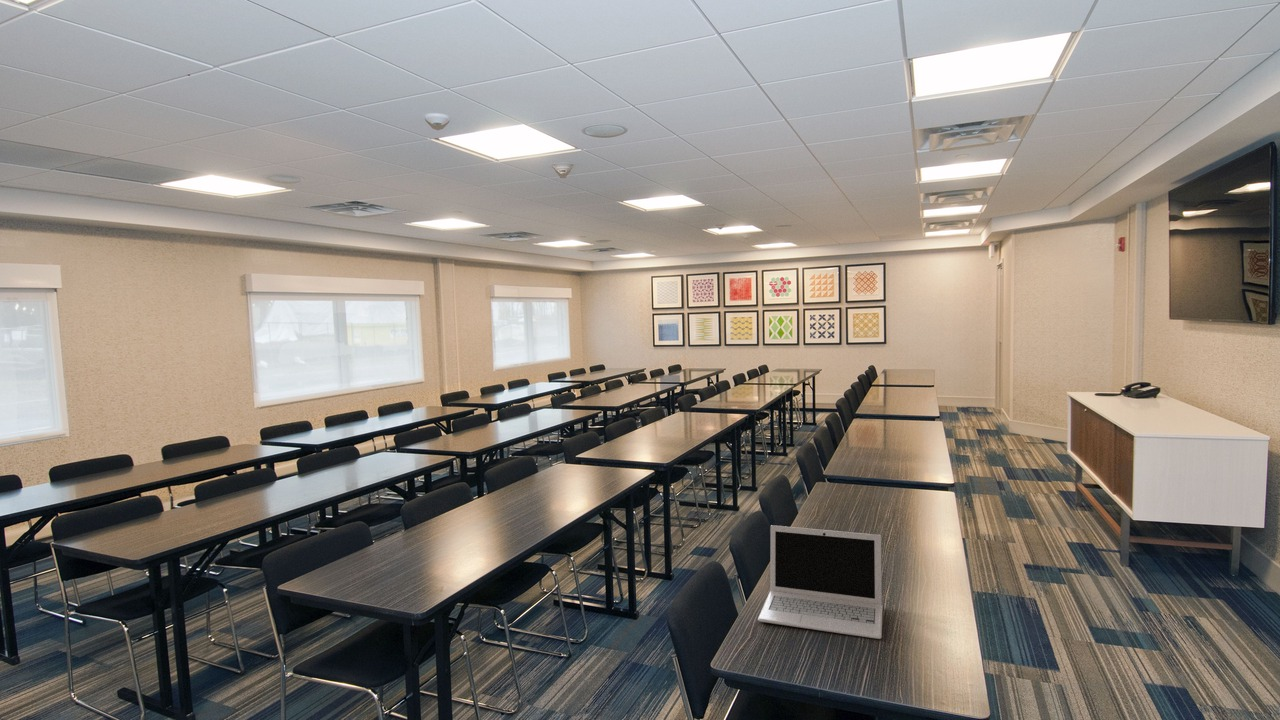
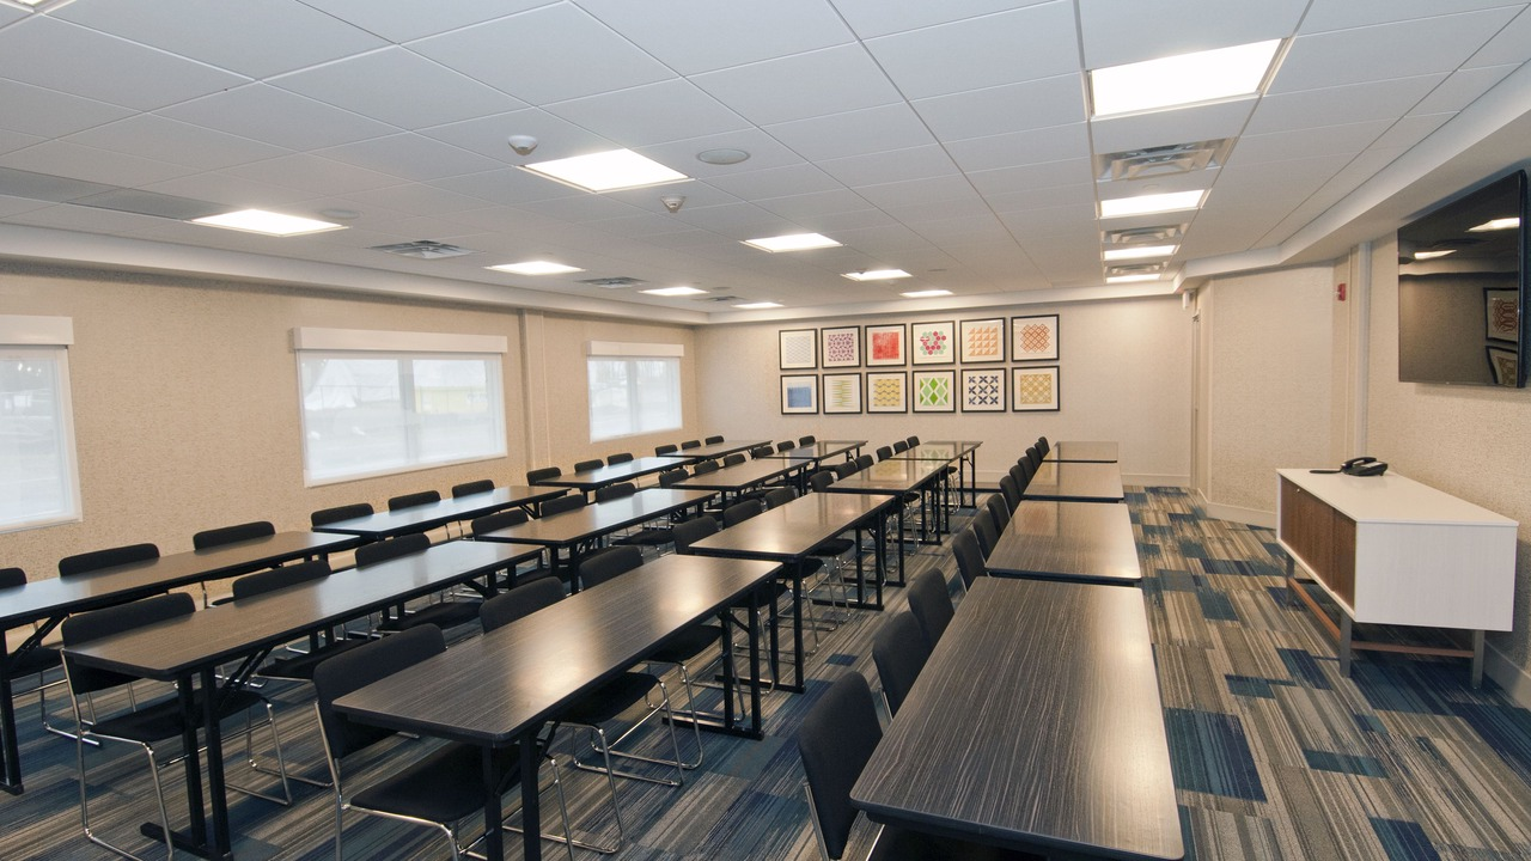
- laptop [757,524,883,640]
